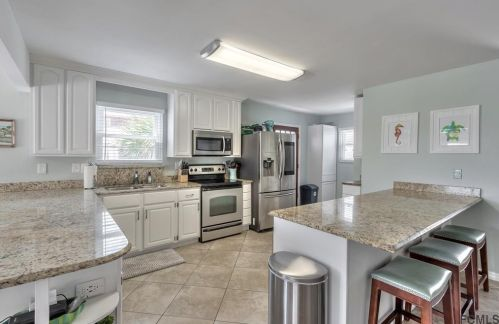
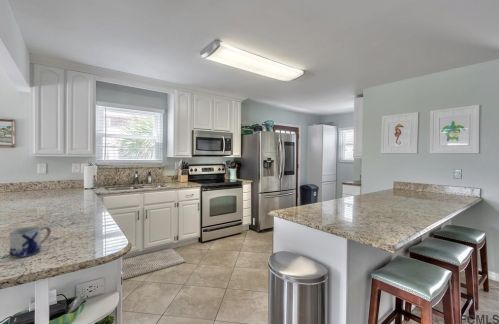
+ mug [8,225,52,259]
